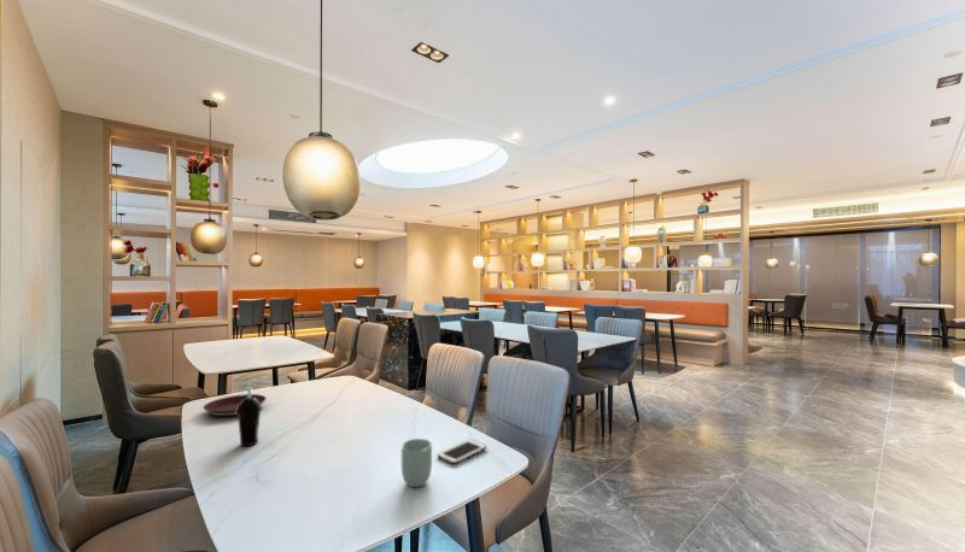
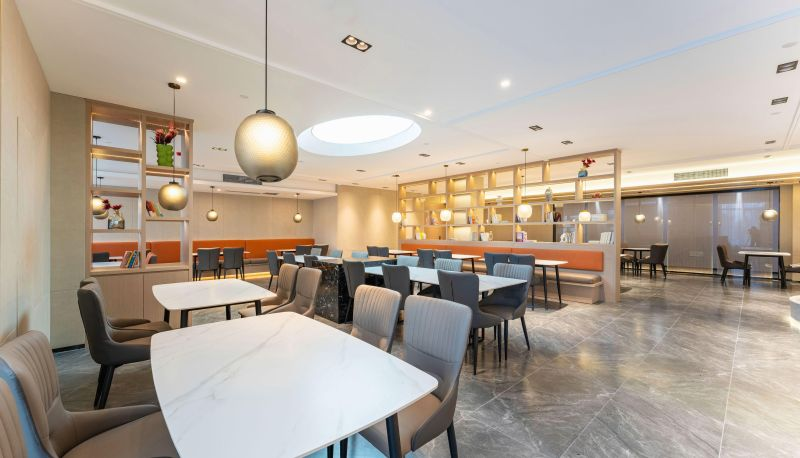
- plate [201,393,268,417]
- cell phone [437,439,487,465]
- cup [235,386,263,447]
- cup [400,438,433,488]
